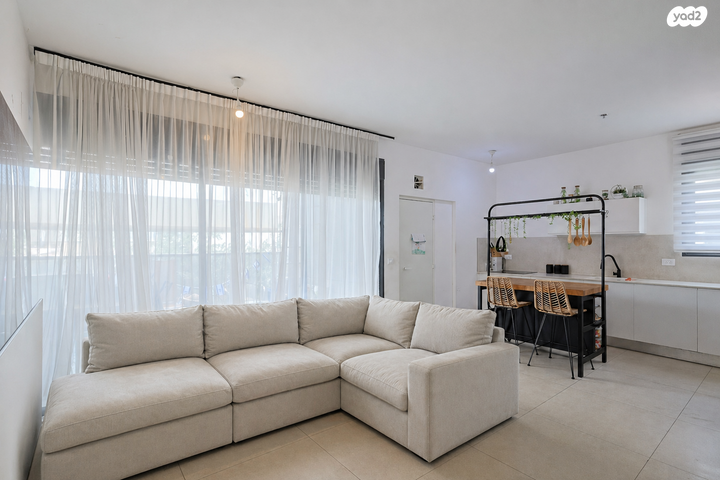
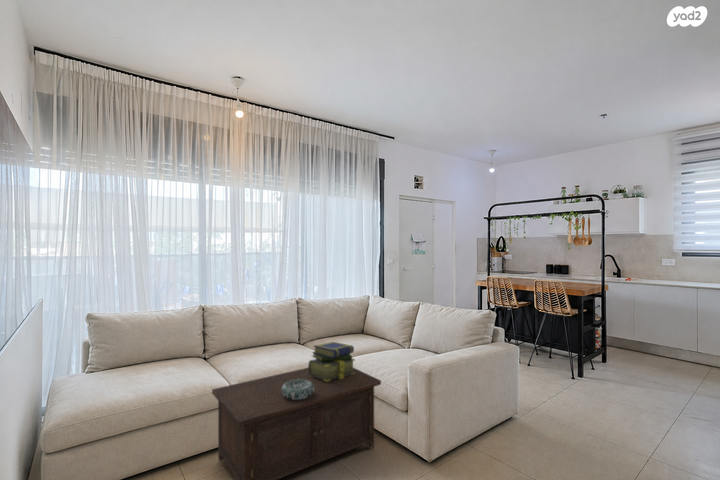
+ cabinet [211,367,382,480]
+ stack of books [307,341,356,382]
+ decorative bowl [281,379,315,400]
